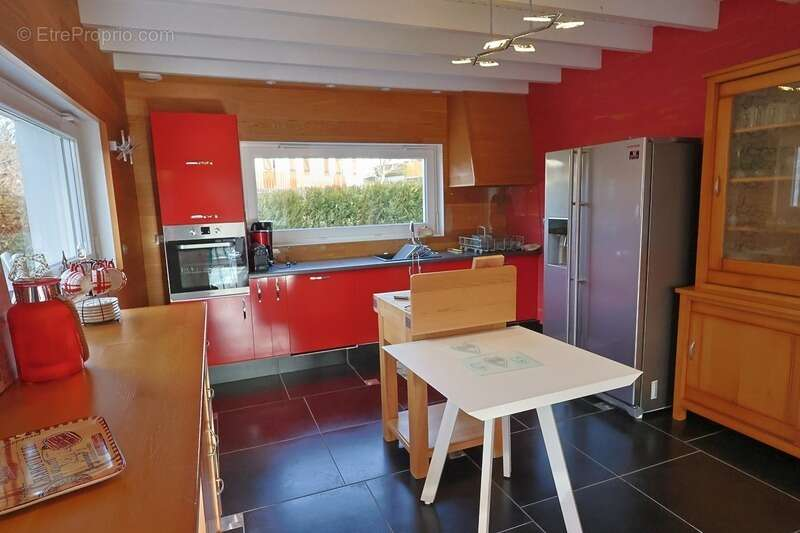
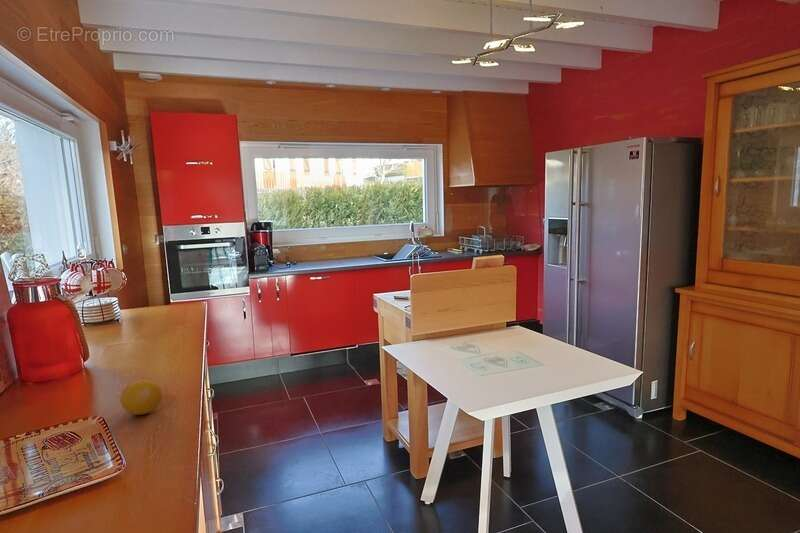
+ fruit [119,379,163,416]
